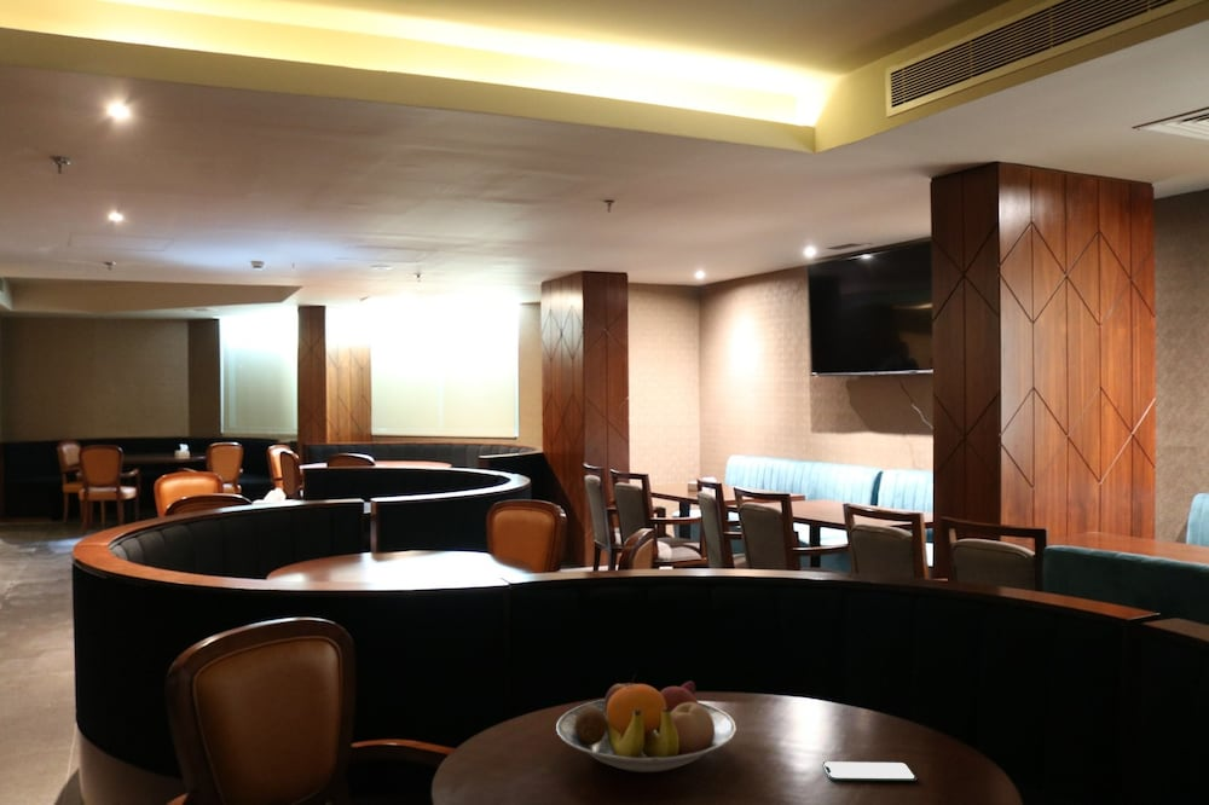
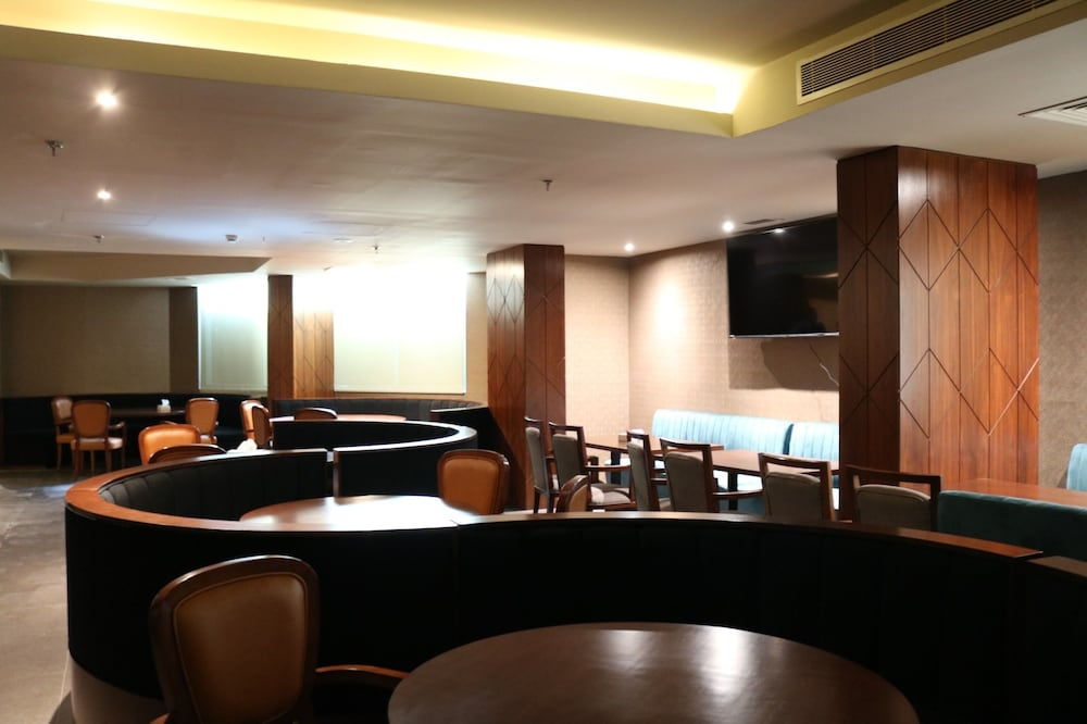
- fruit bowl [555,673,737,774]
- smartphone [821,760,918,782]
